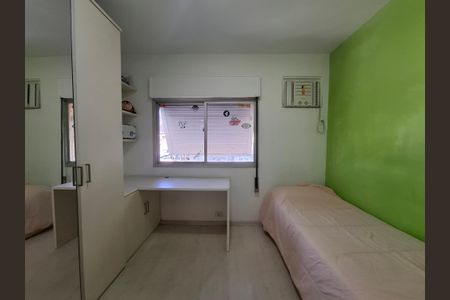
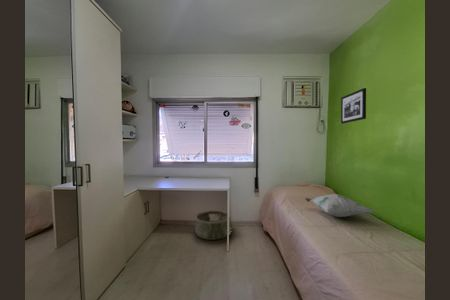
+ picture frame [340,87,367,124]
+ decorative pillow [305,193,375,218]
+ basket [194,209,231,241]
